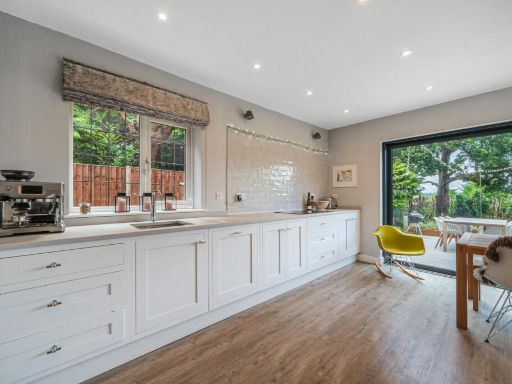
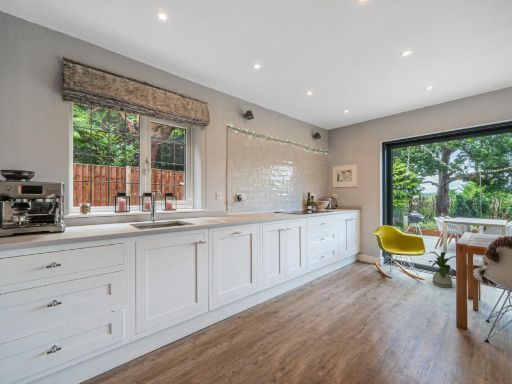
+ house plant [424,251,457,289]
